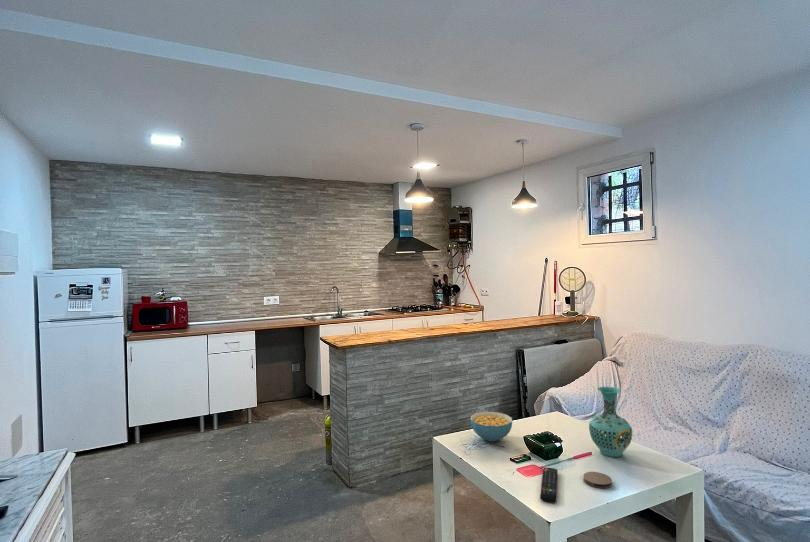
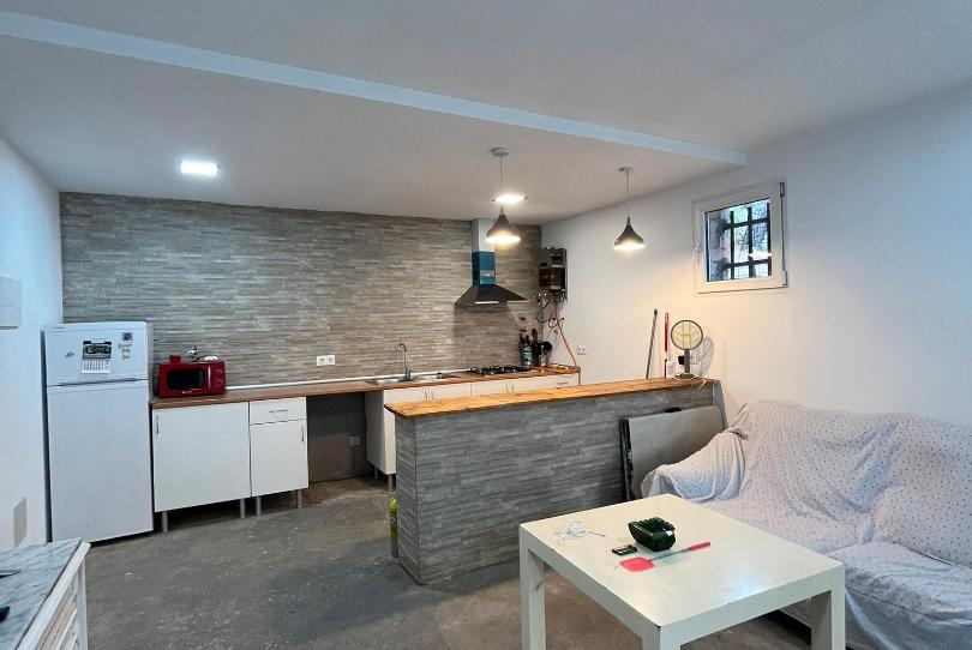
- coaster [582,471,613,489]
- cereal bowl [469,411,513,443]
- remote control [539,467,558,503]
- vase [588,386,634,458]
